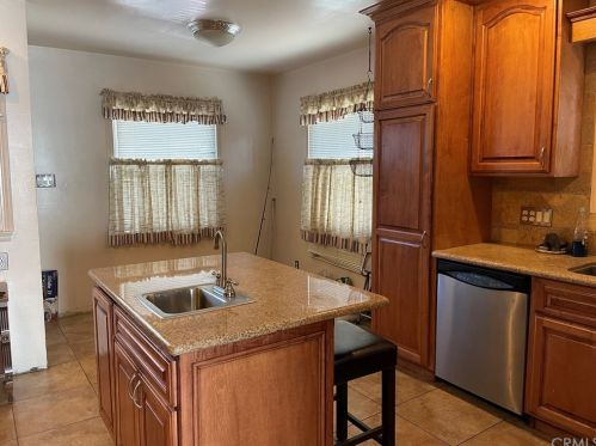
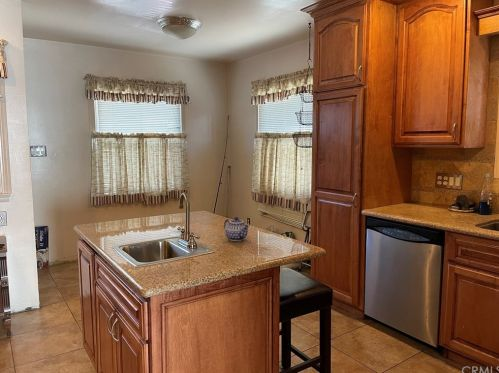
+ teapot [223,216,250,242]
